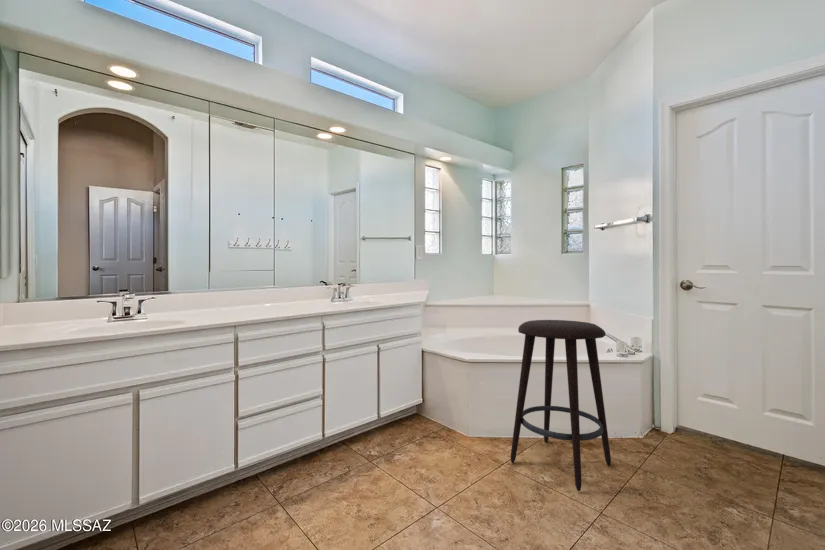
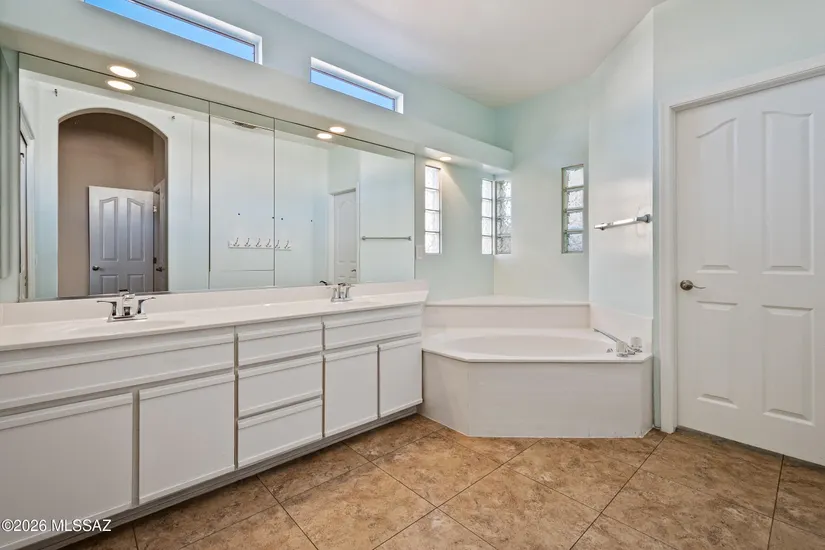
- stool [510,319,612,492]
